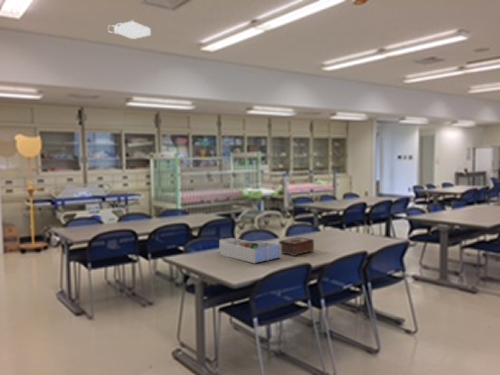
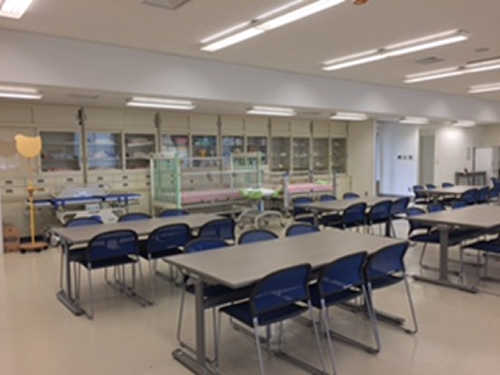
- projector [107,19,152,40]
- desk organizer [218,237,282,264]
- tissue box [278,236,315,257]
